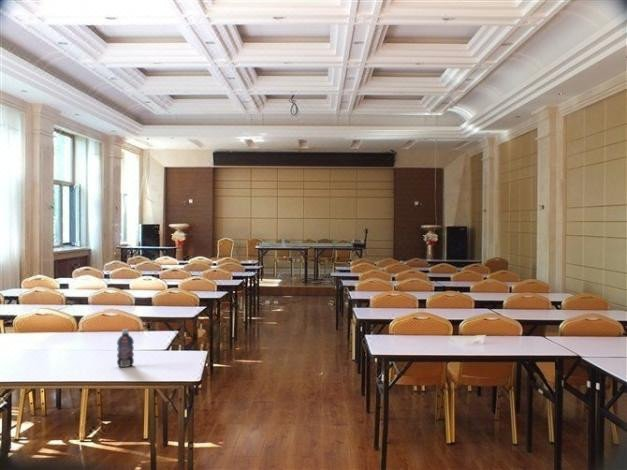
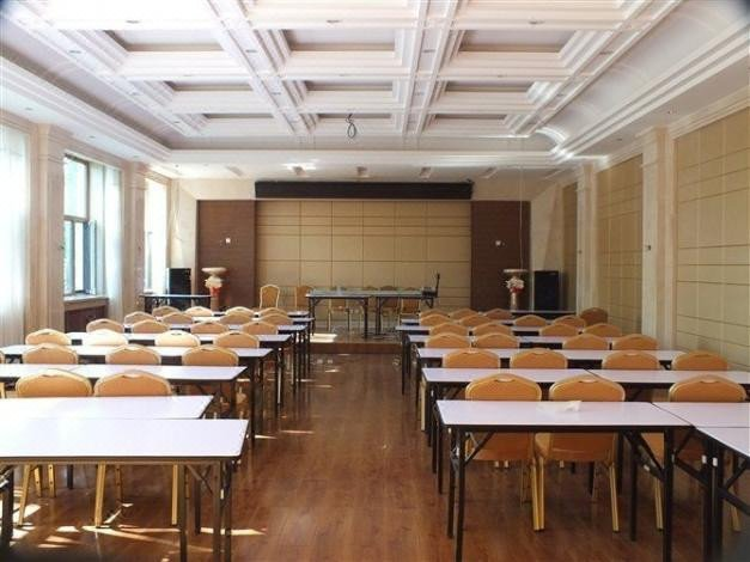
- bottle [116,328,135,368]
